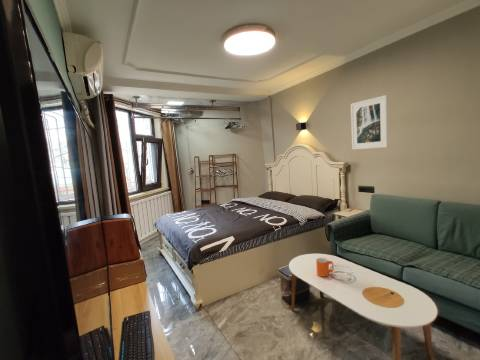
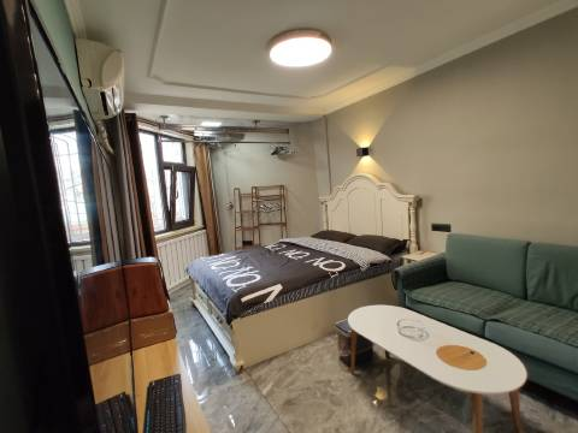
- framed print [350,94,389,150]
- mug [315,257,335,278]
